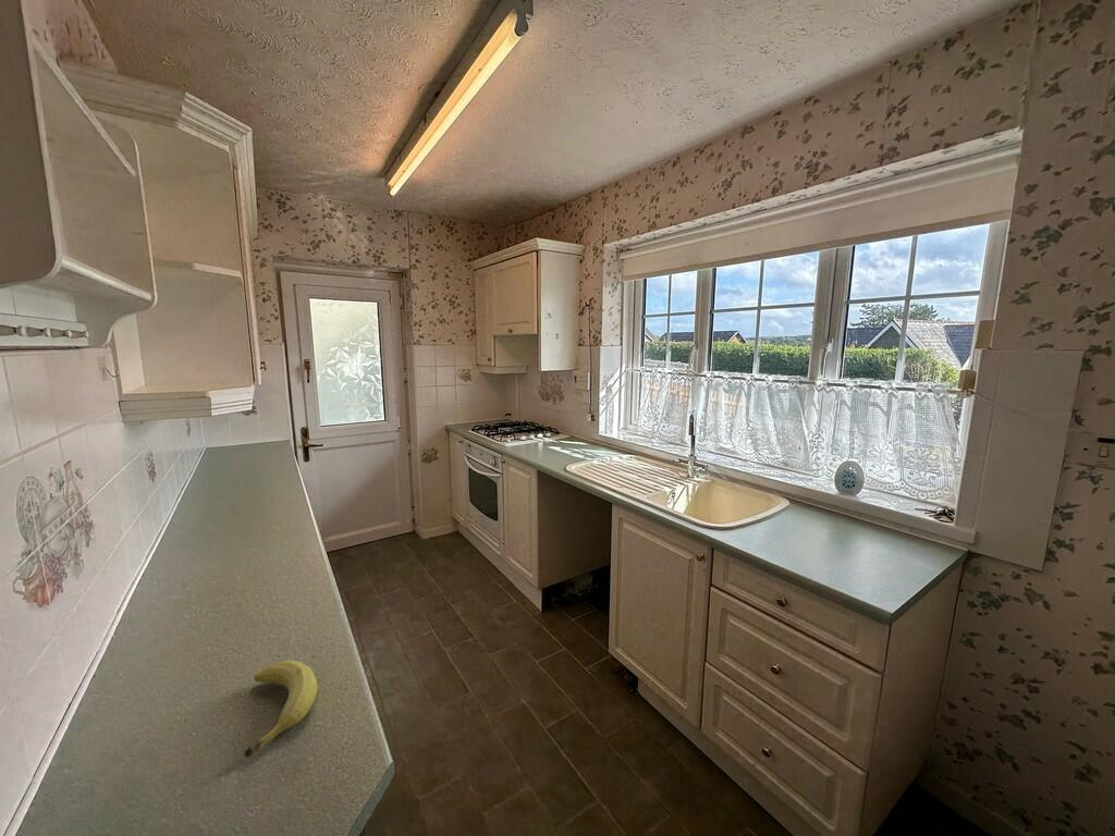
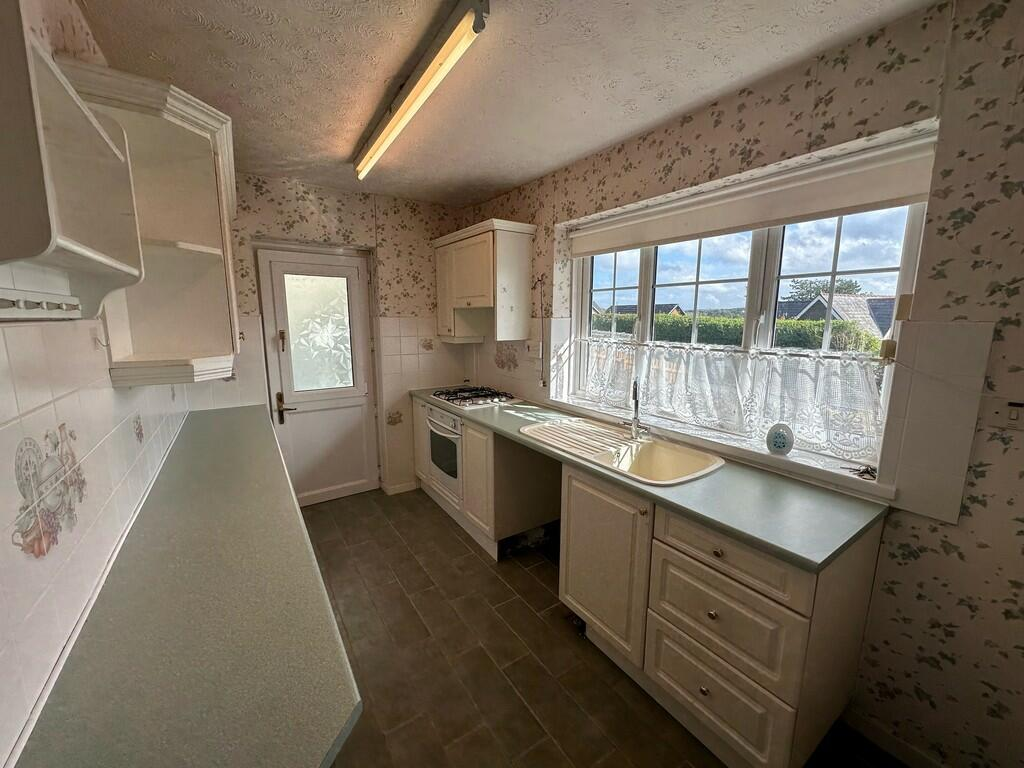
- fruit [243,660,318,759]
